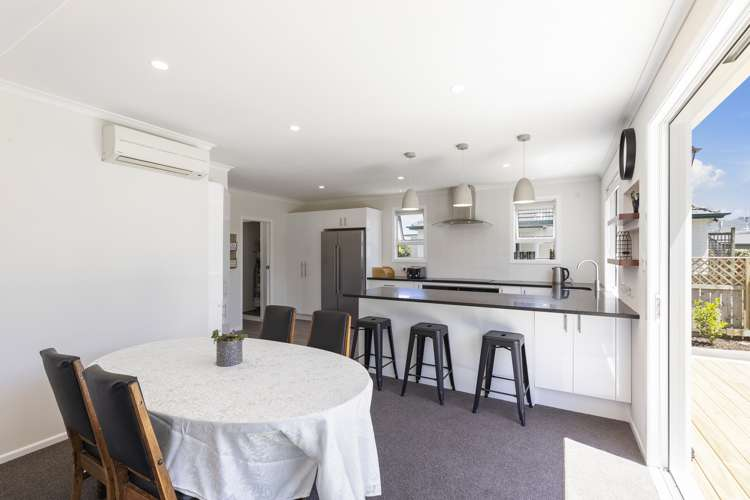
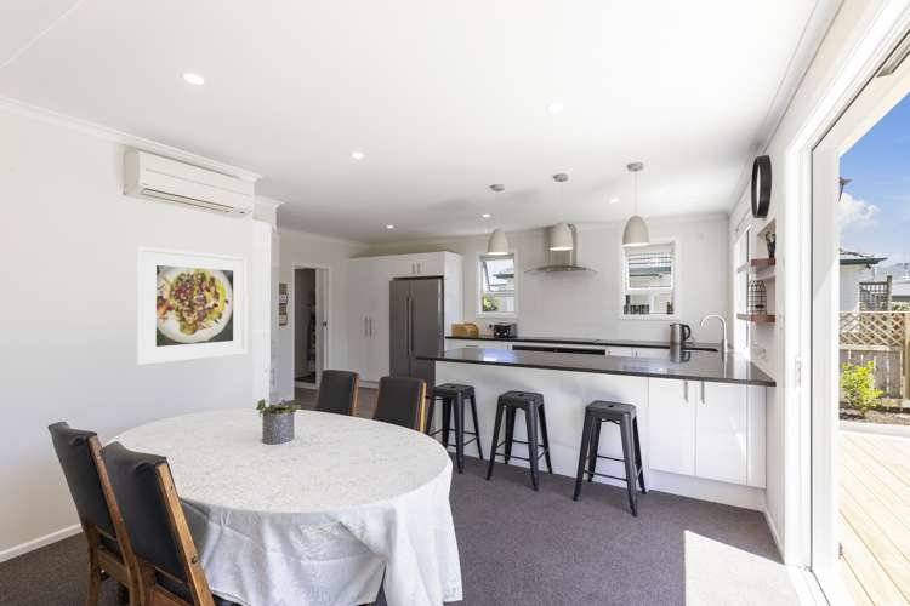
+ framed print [135,245,249,366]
